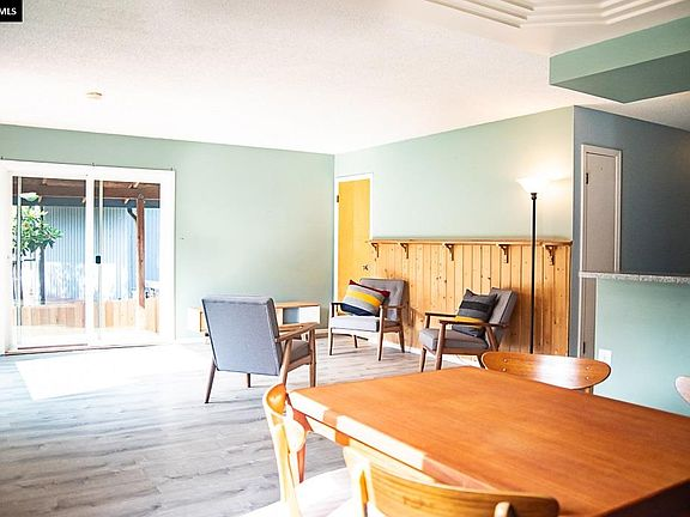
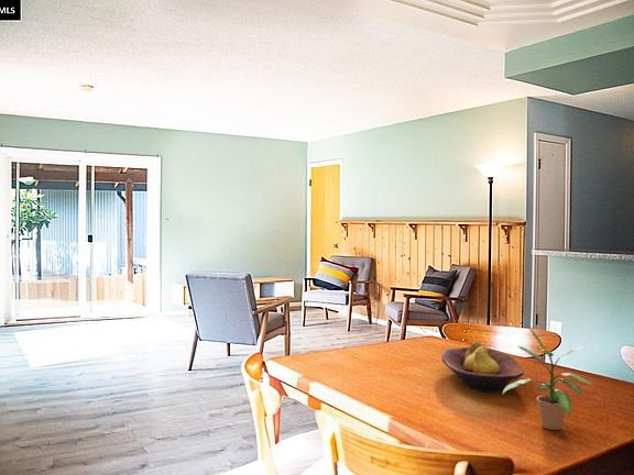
+ fruit bowl [440,341,525,393]
+ potted plant [502,324,594,431]
